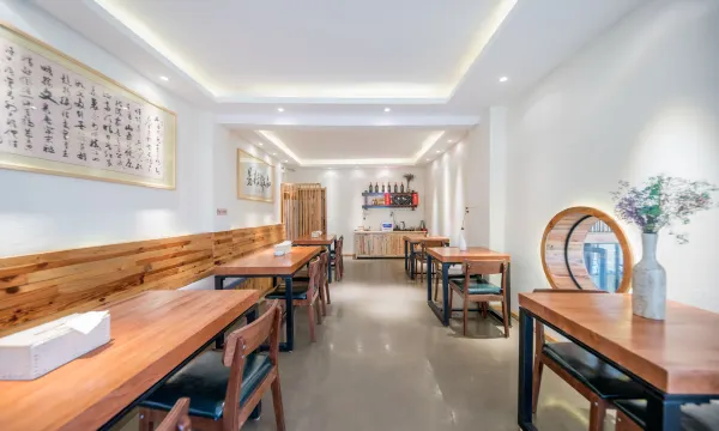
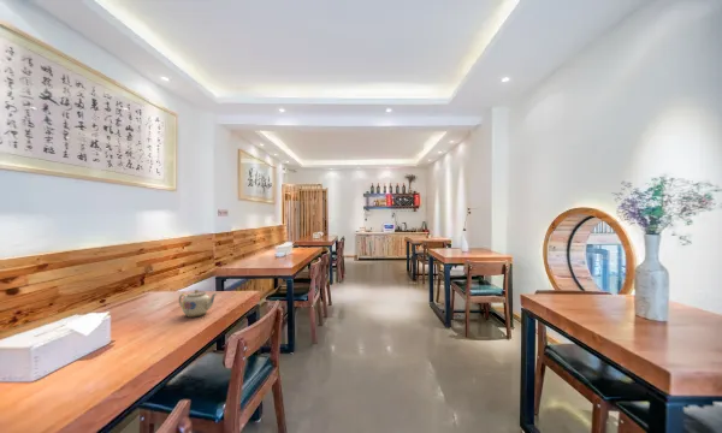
+ teapot [178,289,218,319]
